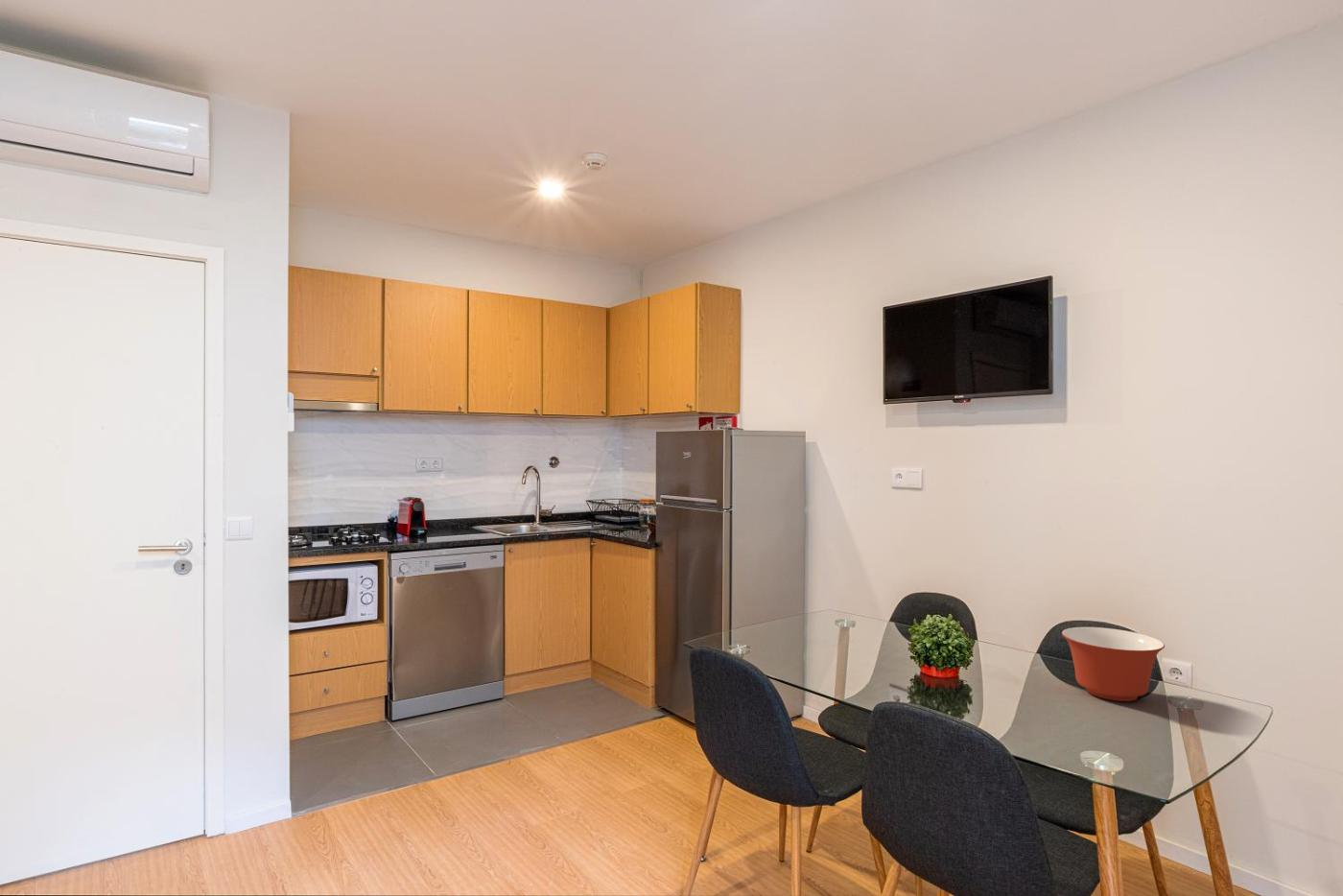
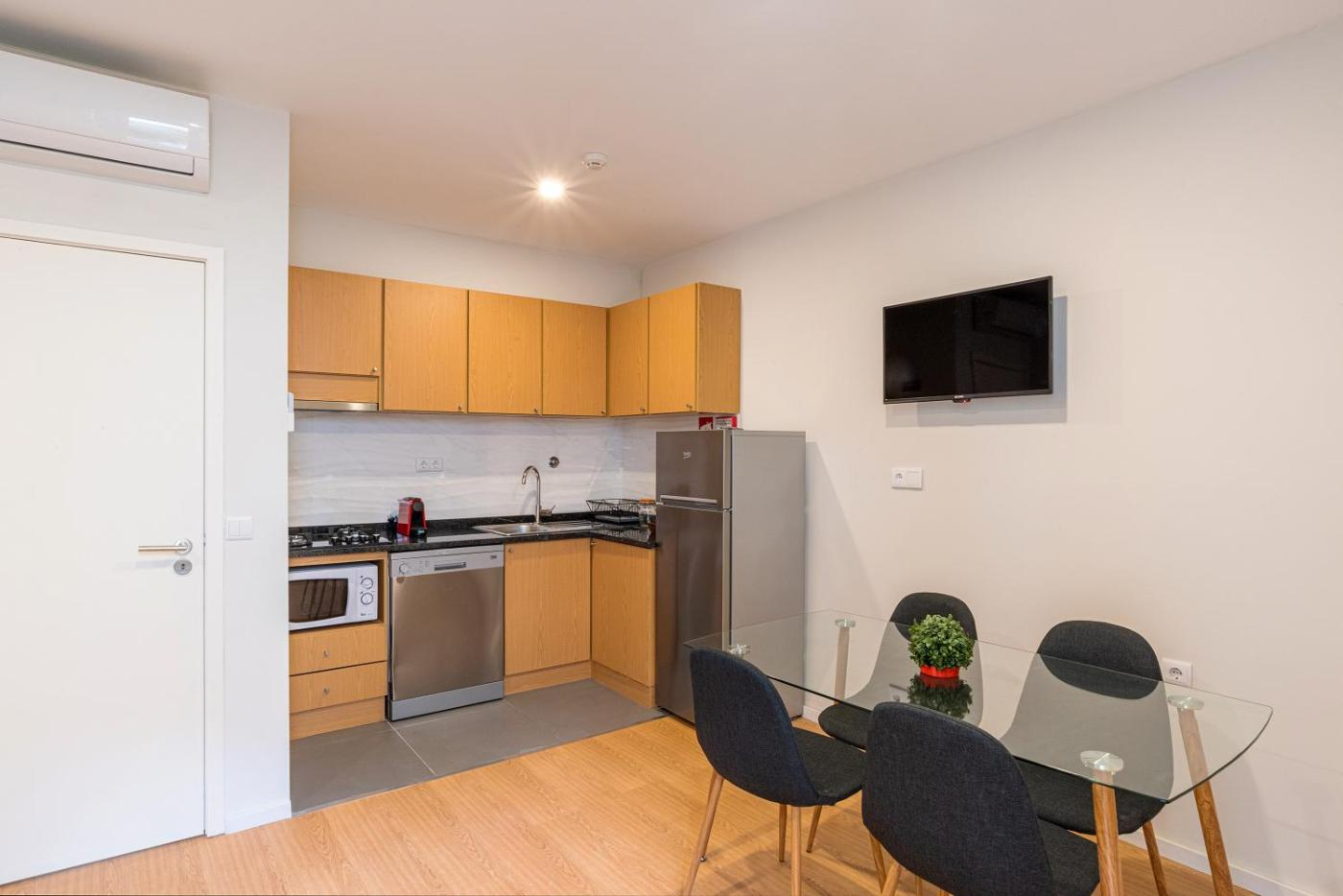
- mixing bowl [1061,626,1166,702]
